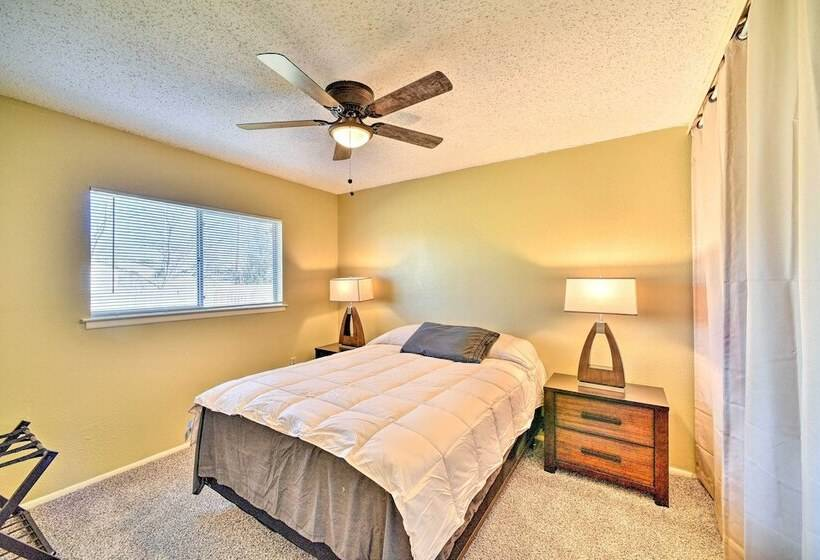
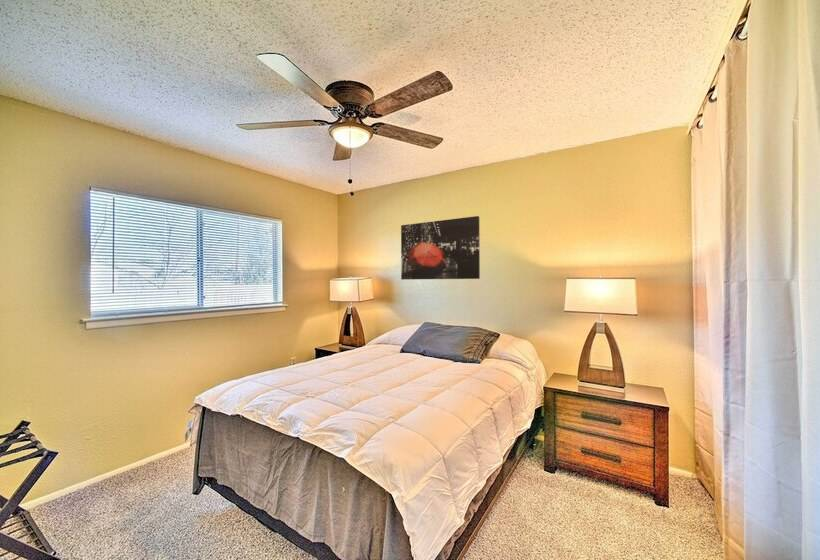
+ wall art [400,215,481,281]
